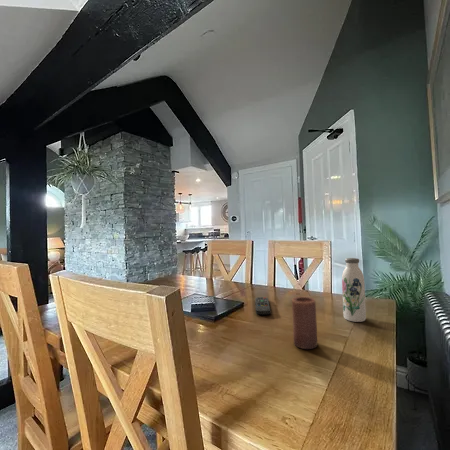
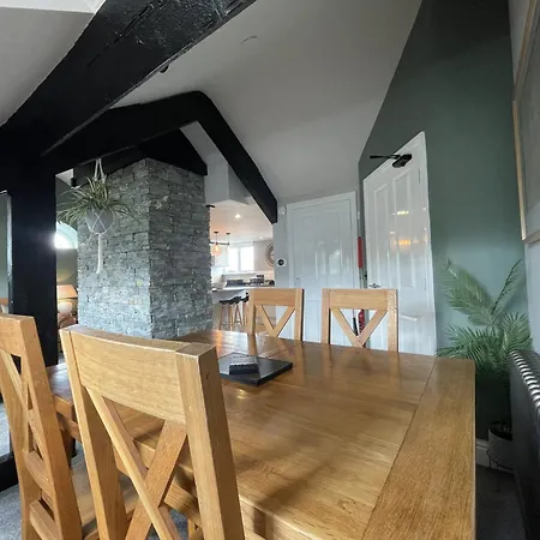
- candle [291,295,318,350]
- water bottle [341,257,367,323]
- remote control [254,296,272,316]
